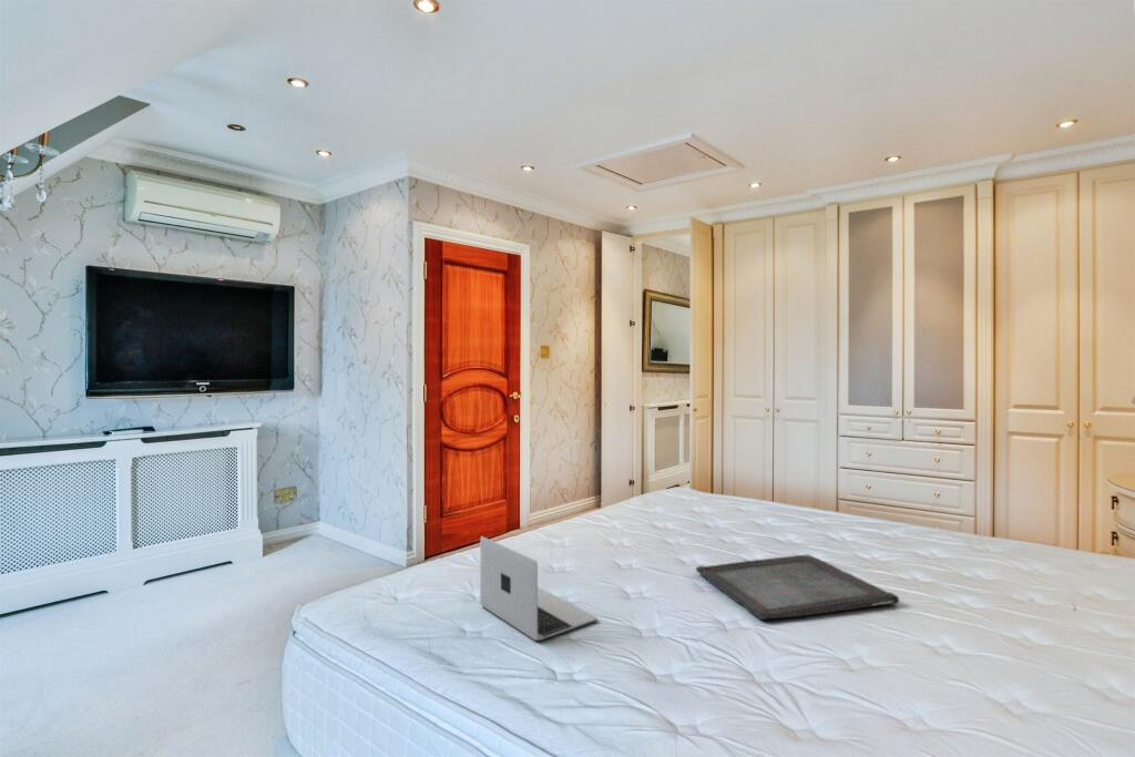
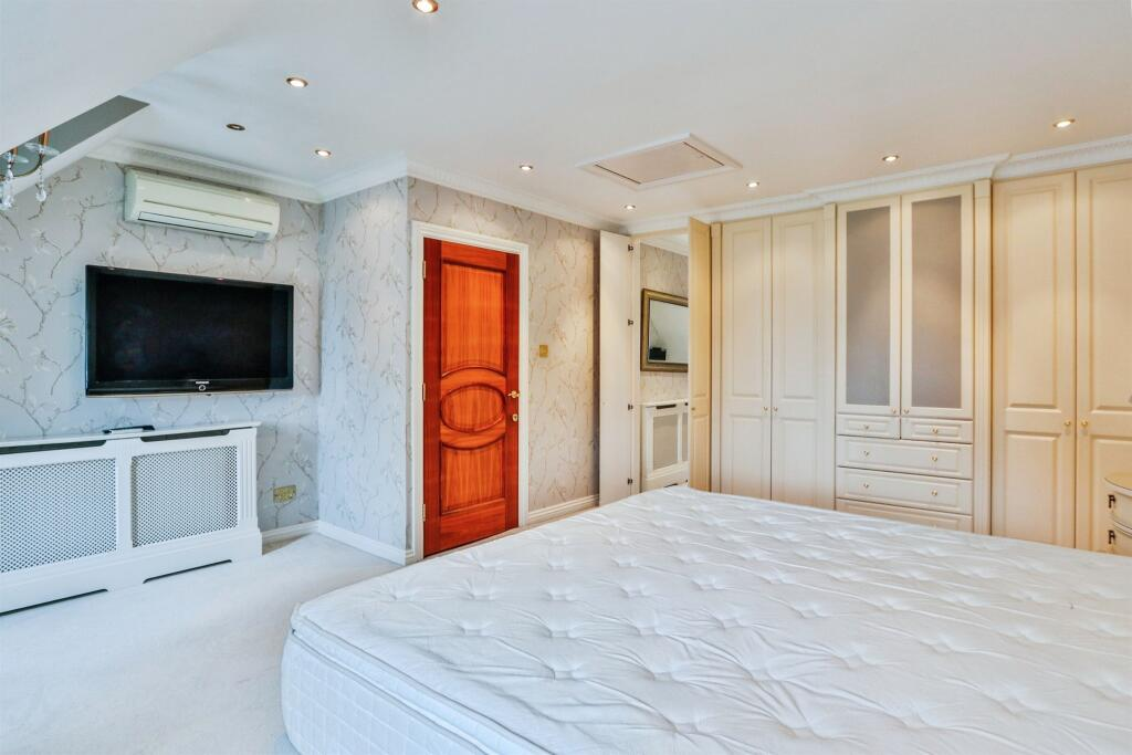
- laptop [479,535,599,642]
- serving tray [695,553,900,621]
